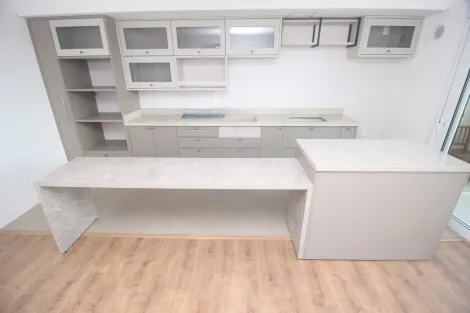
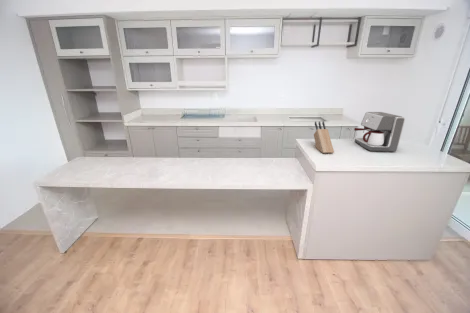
+ knife block [313,120,335,154]
+ coffee maker [353,111,406,152]
